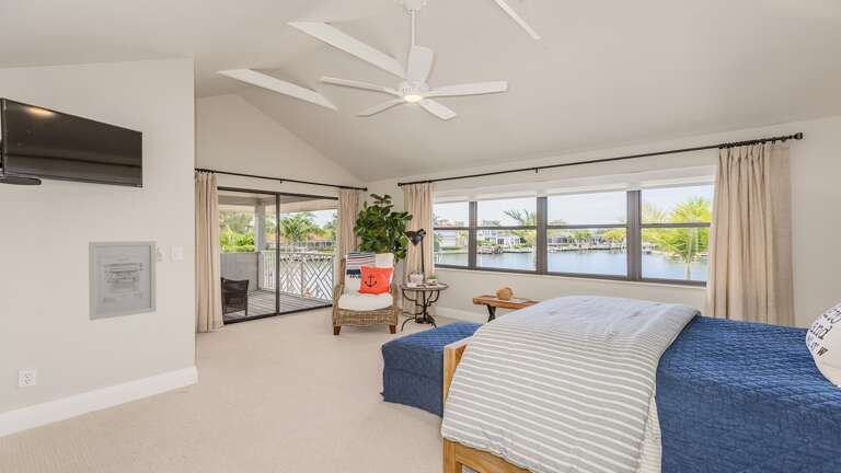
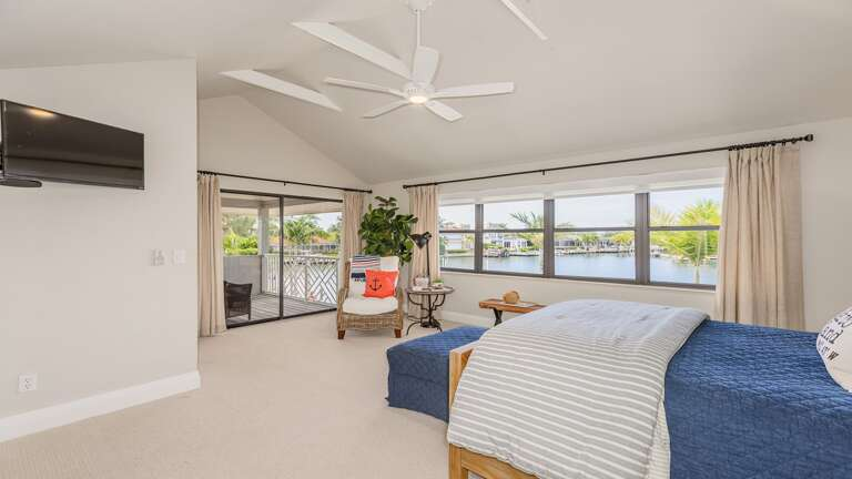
- wall art [88,240,158,321]
